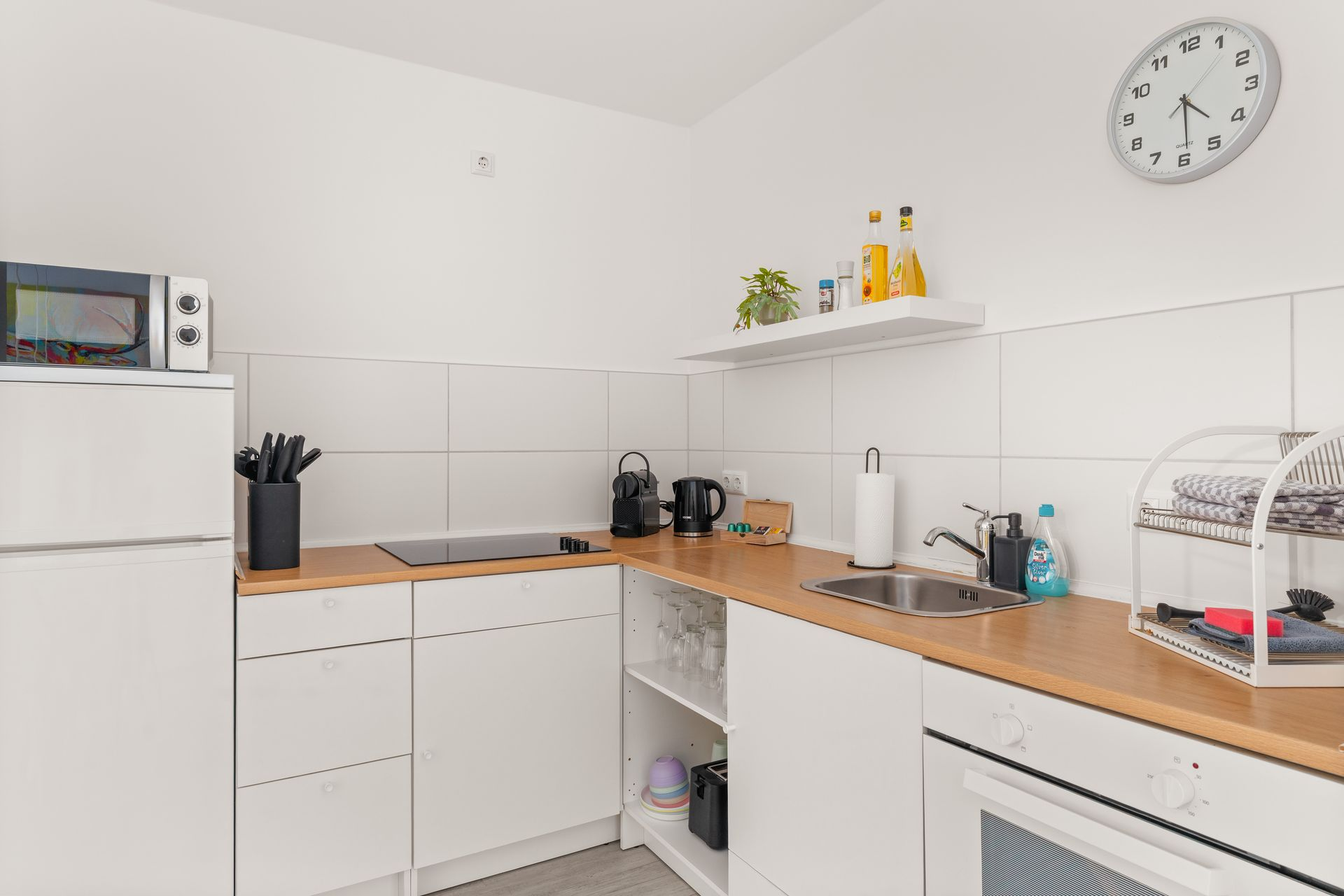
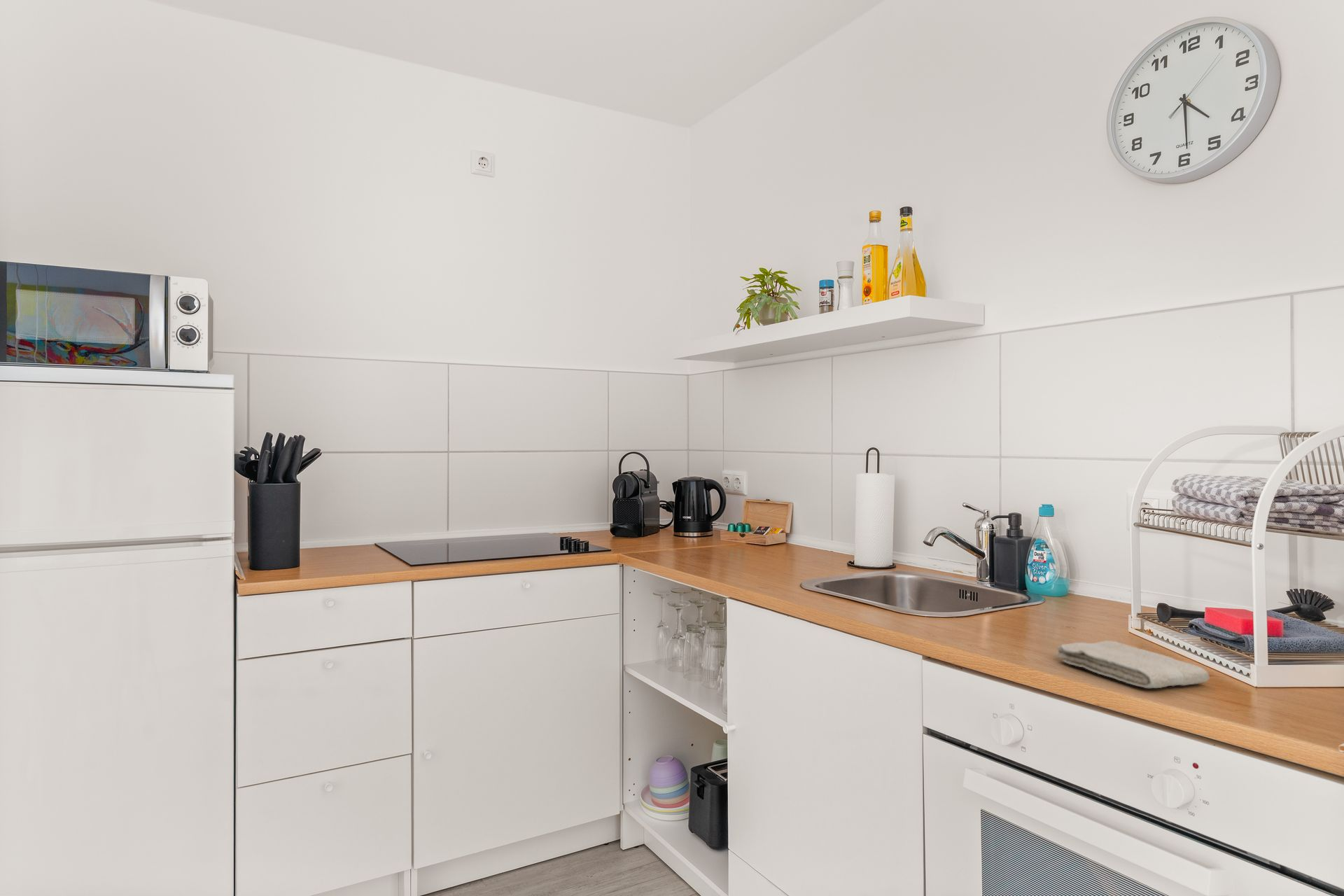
+ washcloth [1055,640,1210,689]
